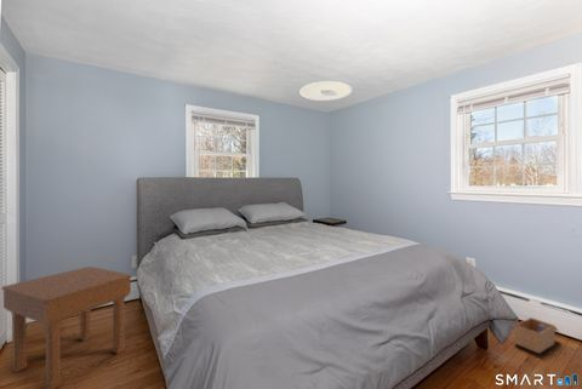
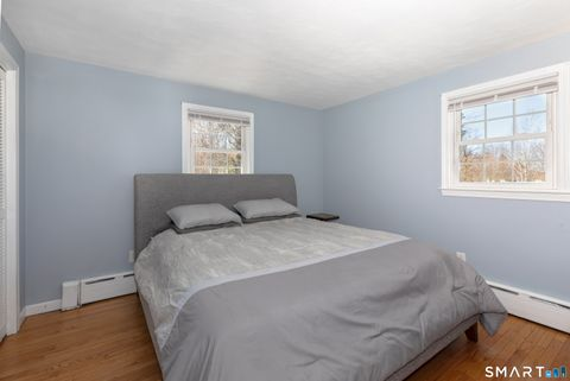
- nightstand [1,265,133,389]
- cardboard box [514,316,560,355]
- ceiling light [298,80,353,102]
